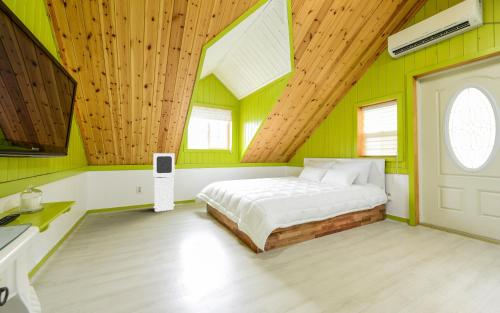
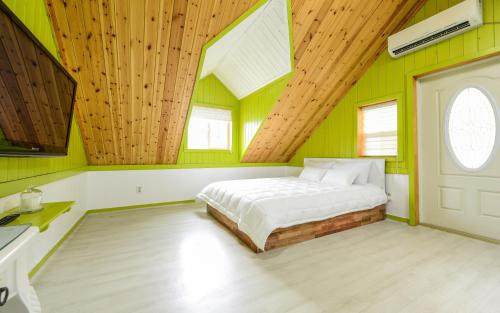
- air purifier [152,152,176,212]
